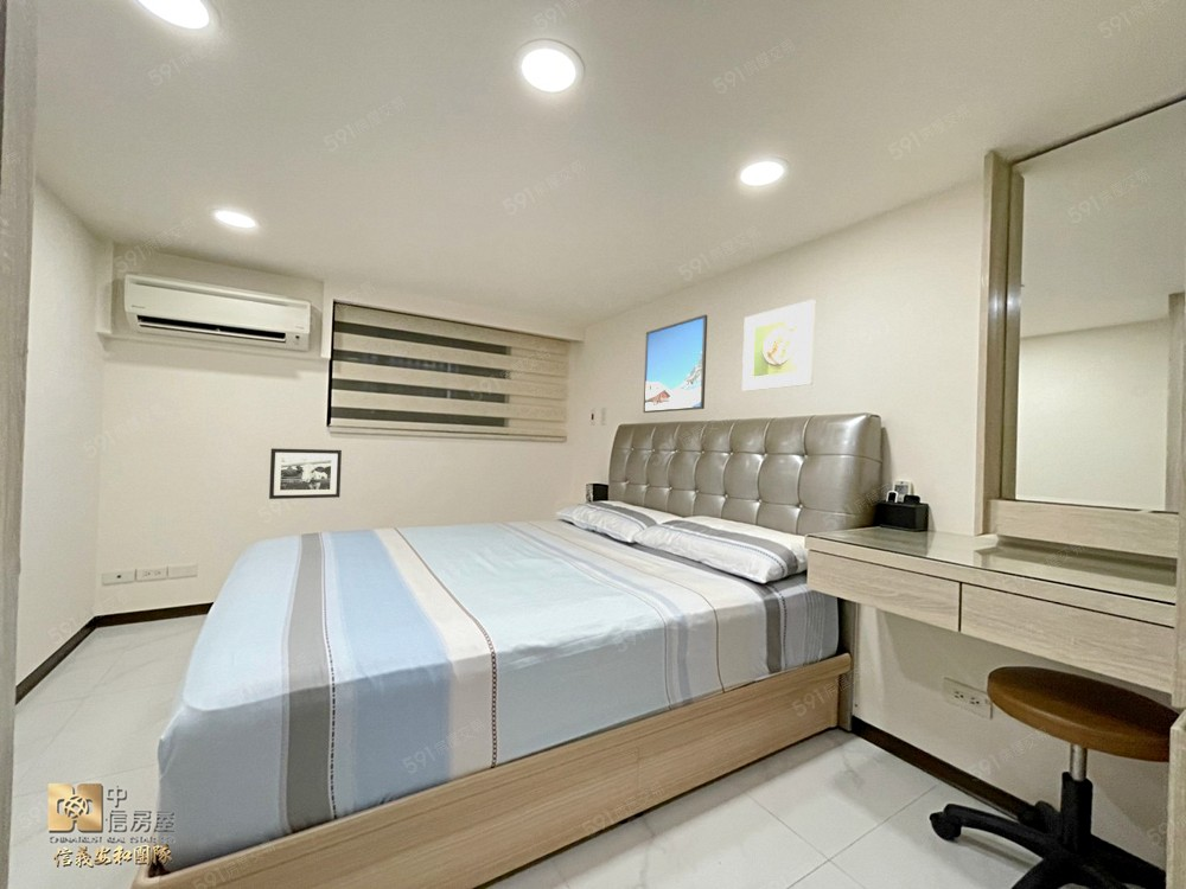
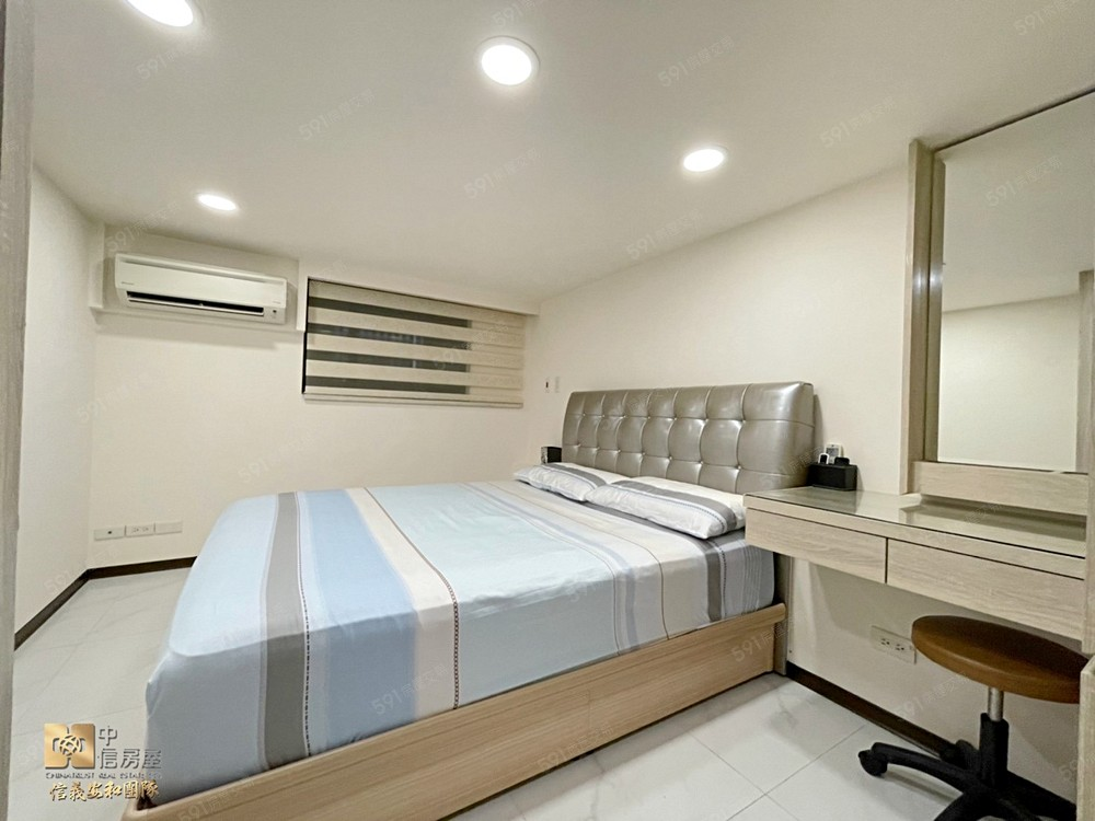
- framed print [741,299,816,392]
- picture frame [268,447,343,500]
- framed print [643,314,708,414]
